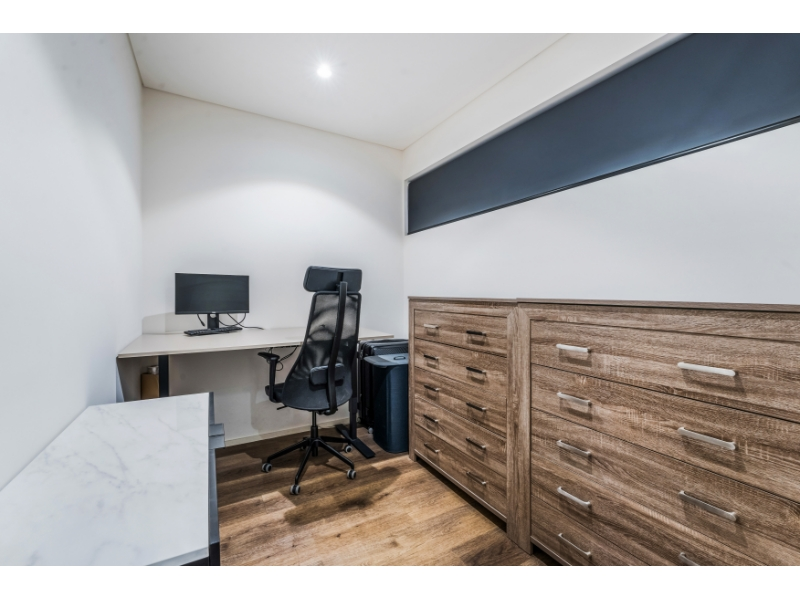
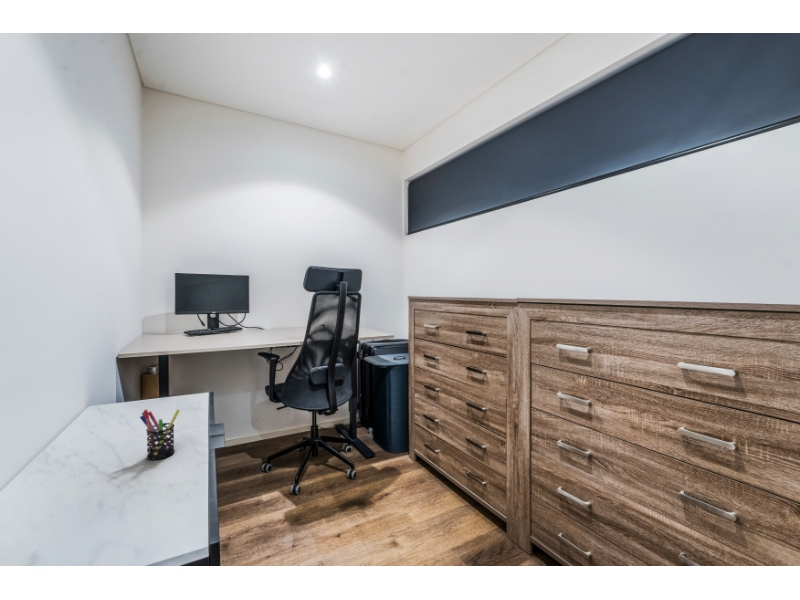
+ pen holder [139,408,181,461]
